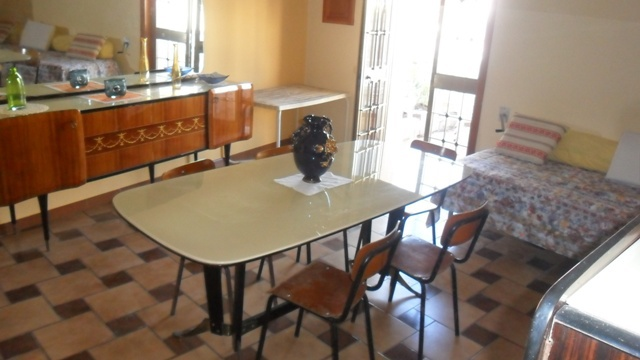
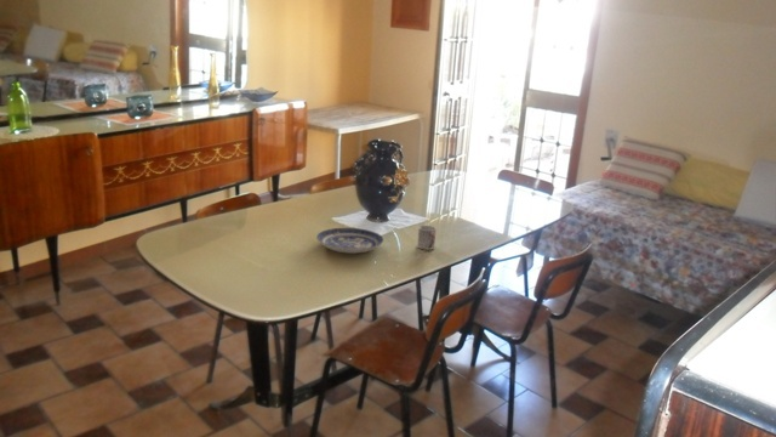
+ plate [315,227,384,255]
+ cup [416,225,438,251]
